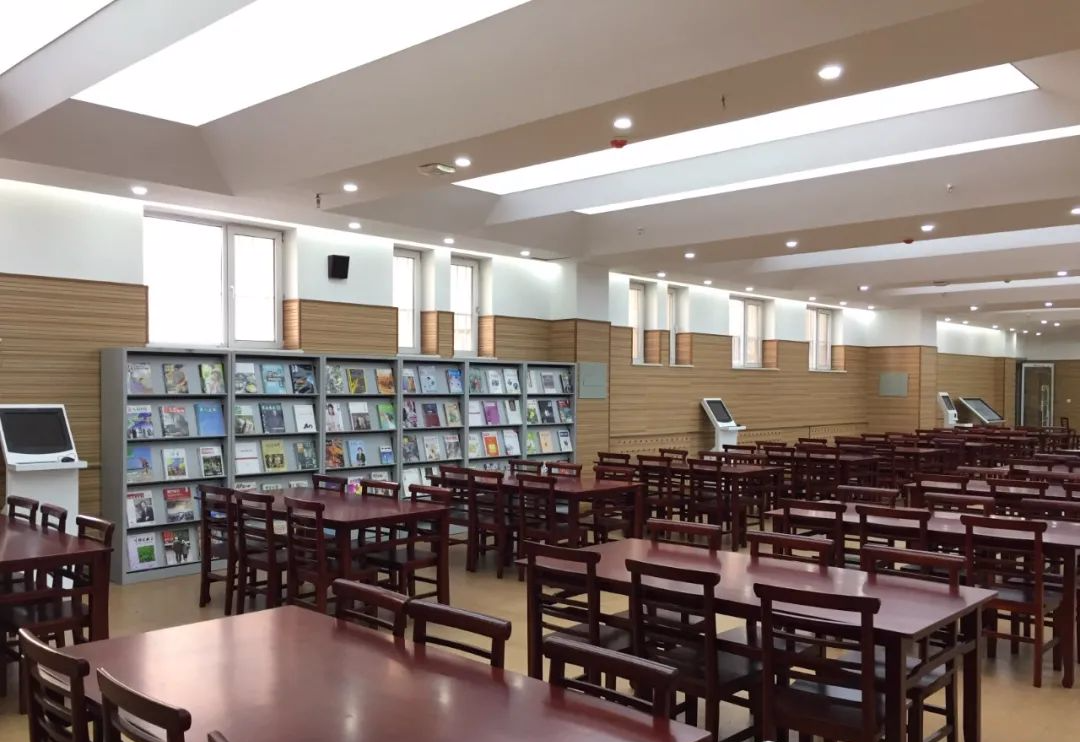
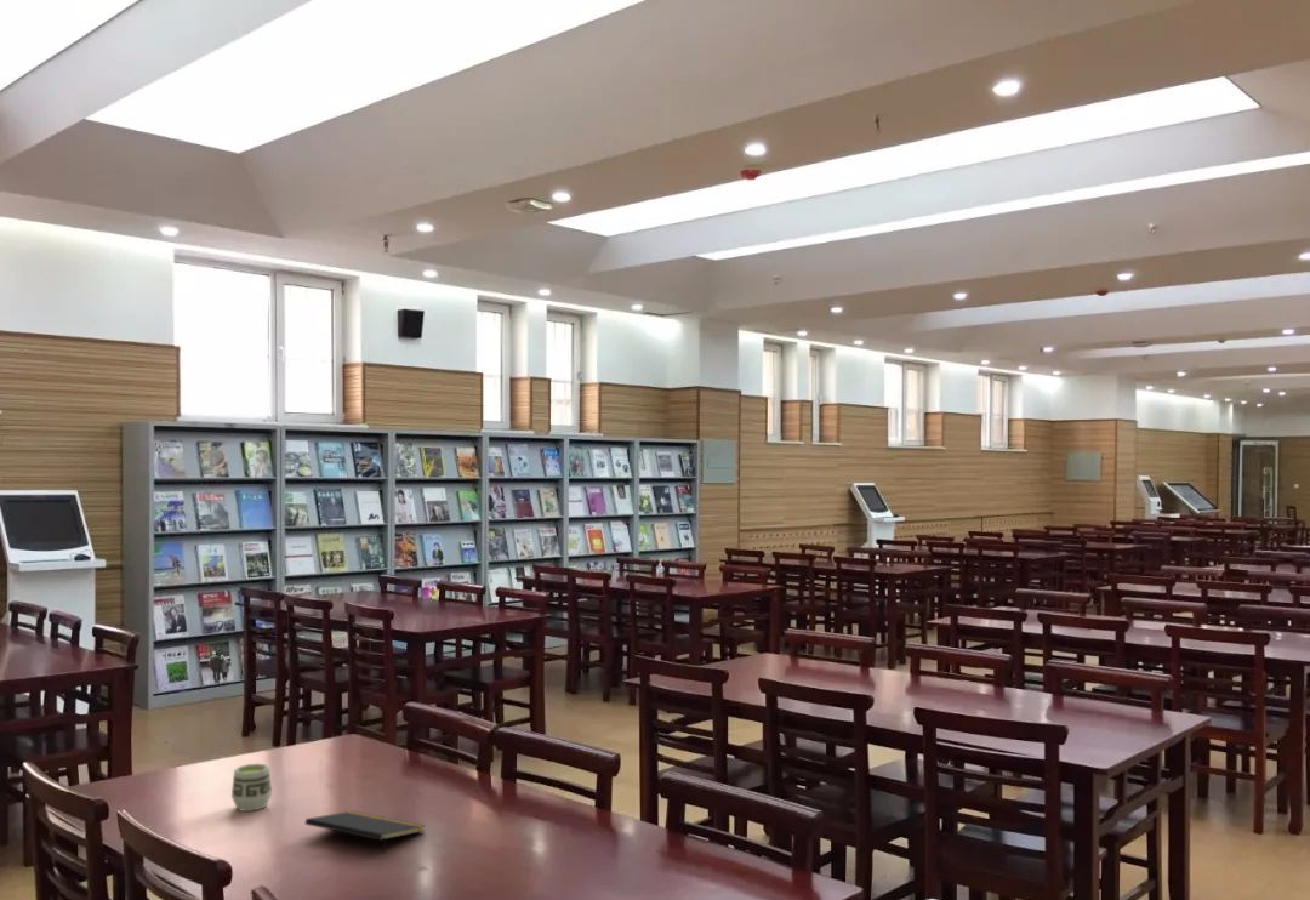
+ cup [230,763,273,813]
+ notepad [304,810,426,855]
